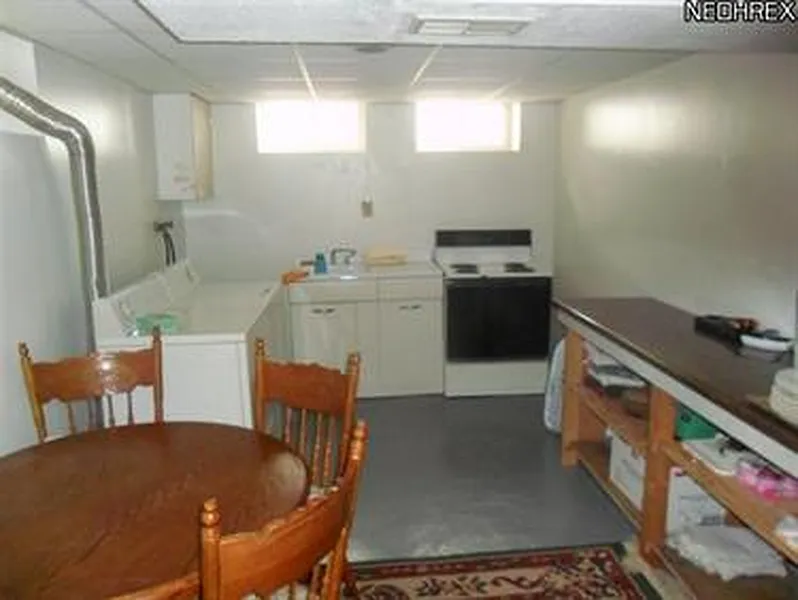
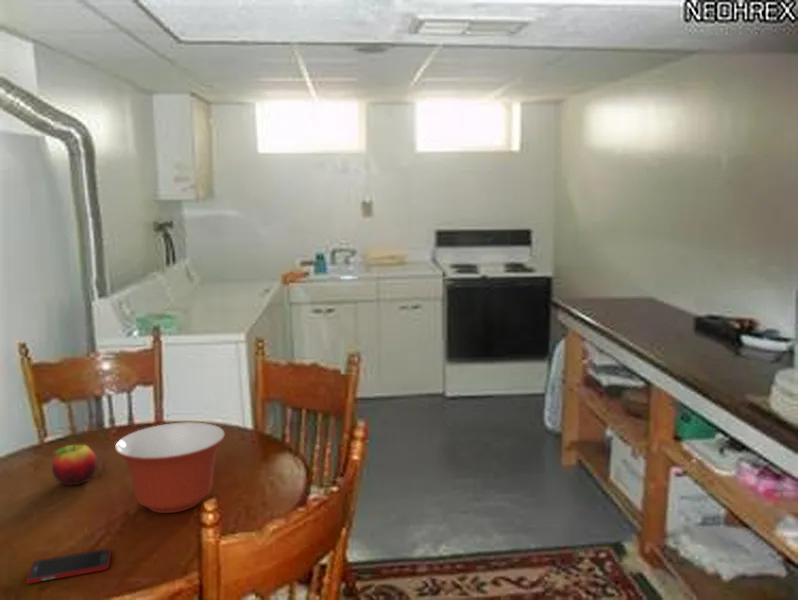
+ fruit [51,444,98,486]
+ mixing bowl [114,421,226,514]
+ cell phone [26,547,112,584]
